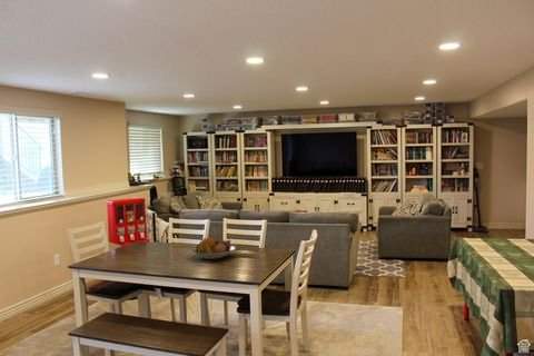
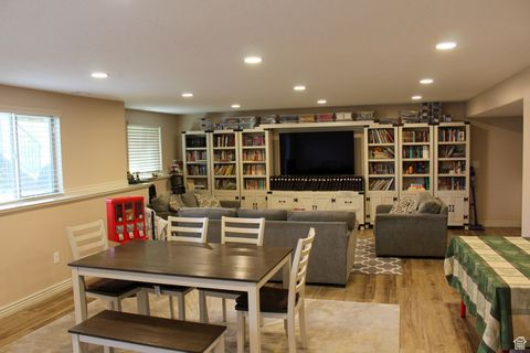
- fruit bowl [188,237,237,260]
